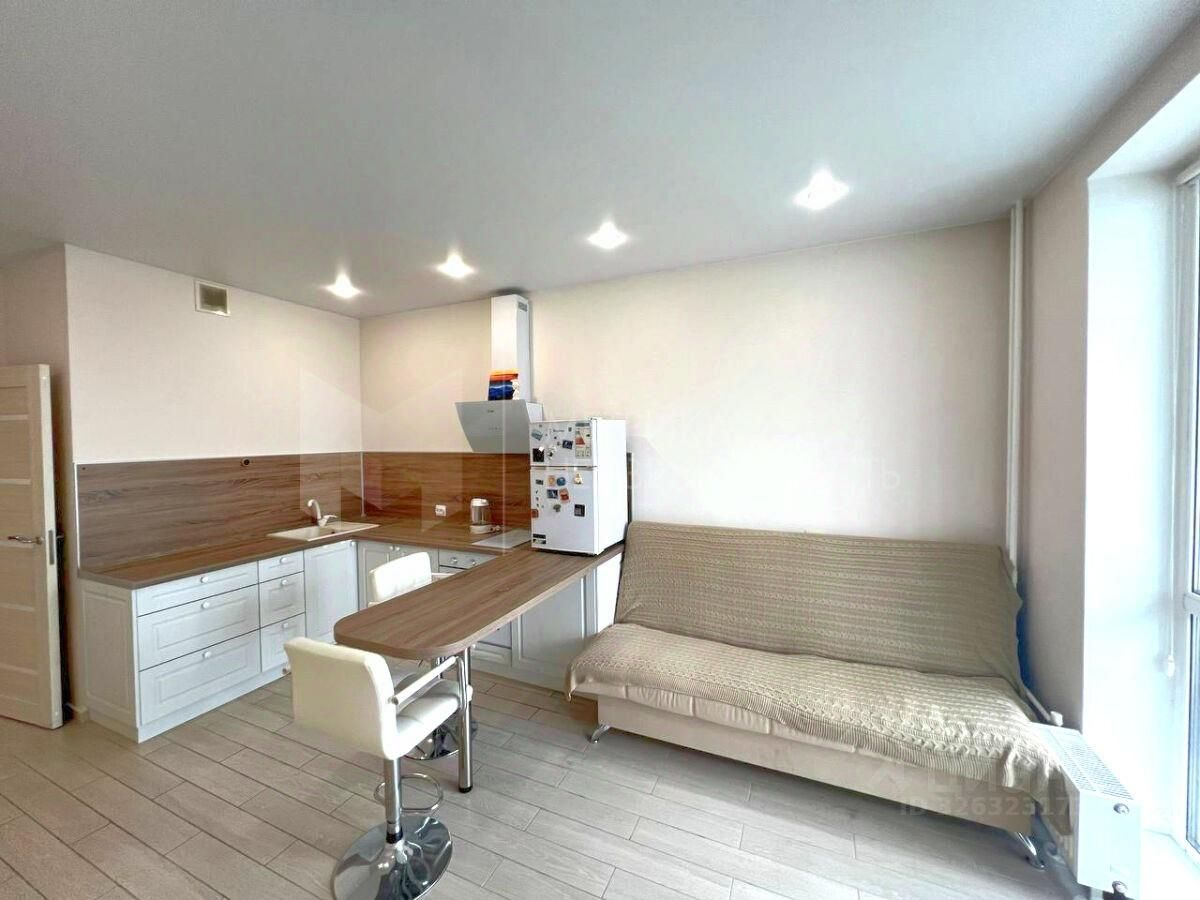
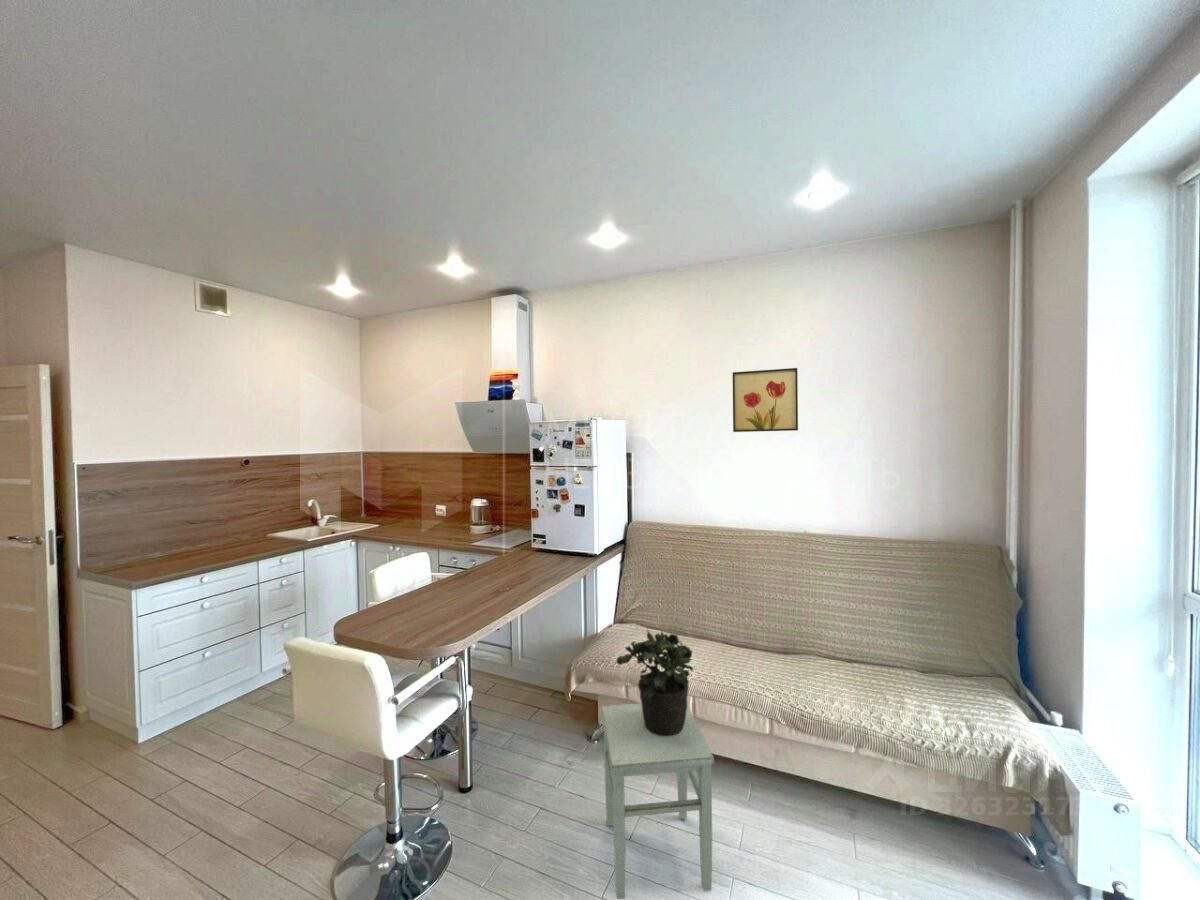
+ wall art [731,367,799,433]
+ potted plant [615,629,694,736]
+ stool [601,702,715,900]
